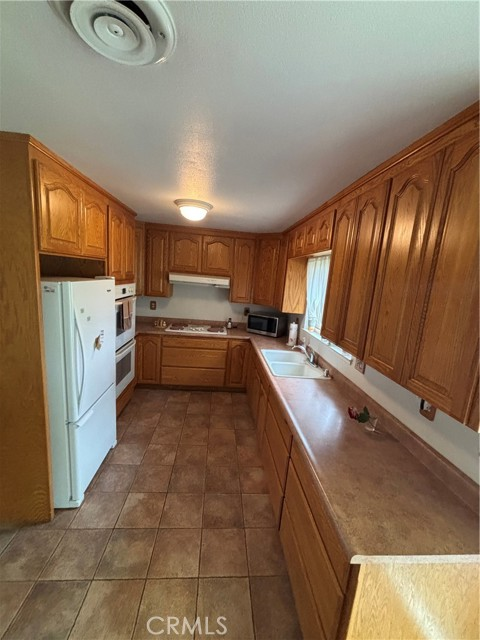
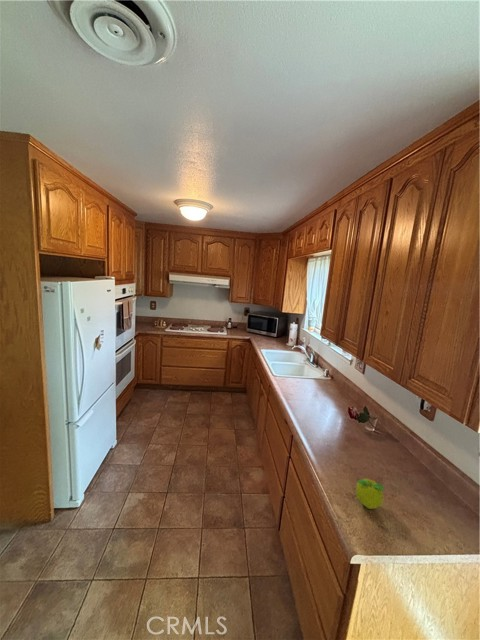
+ fruit [355,478,386,510]
